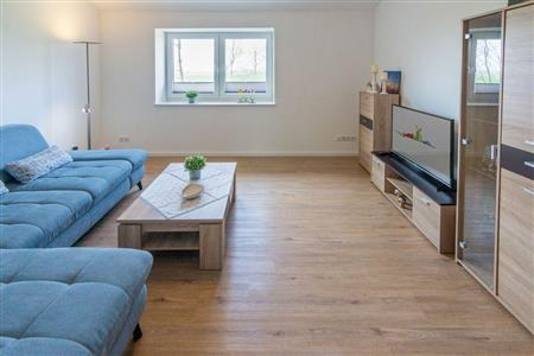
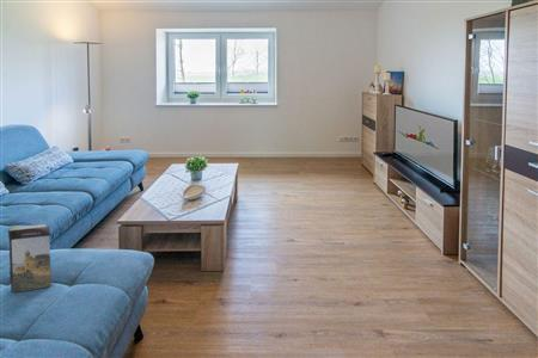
+ book [7,223,53,294]
